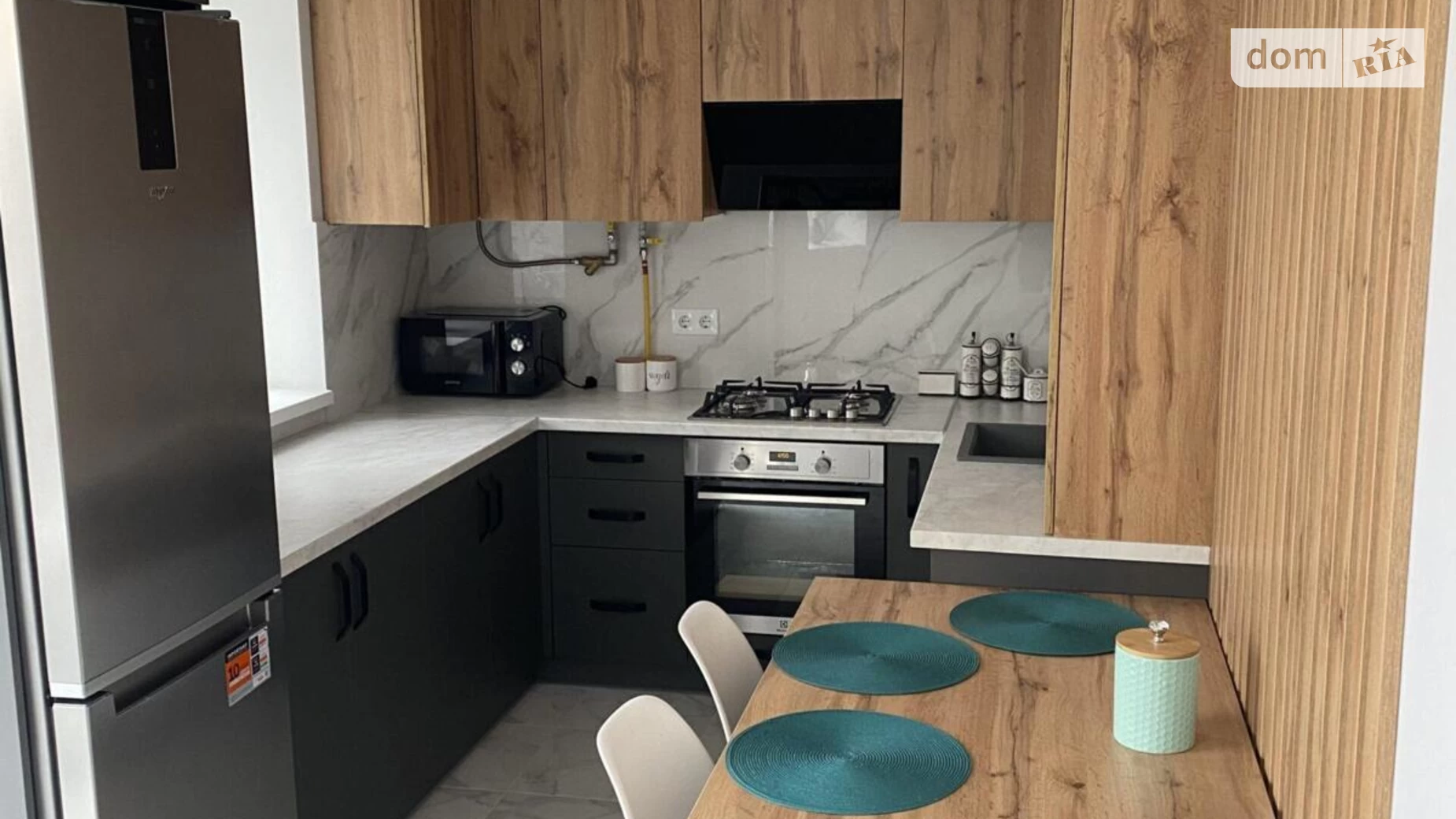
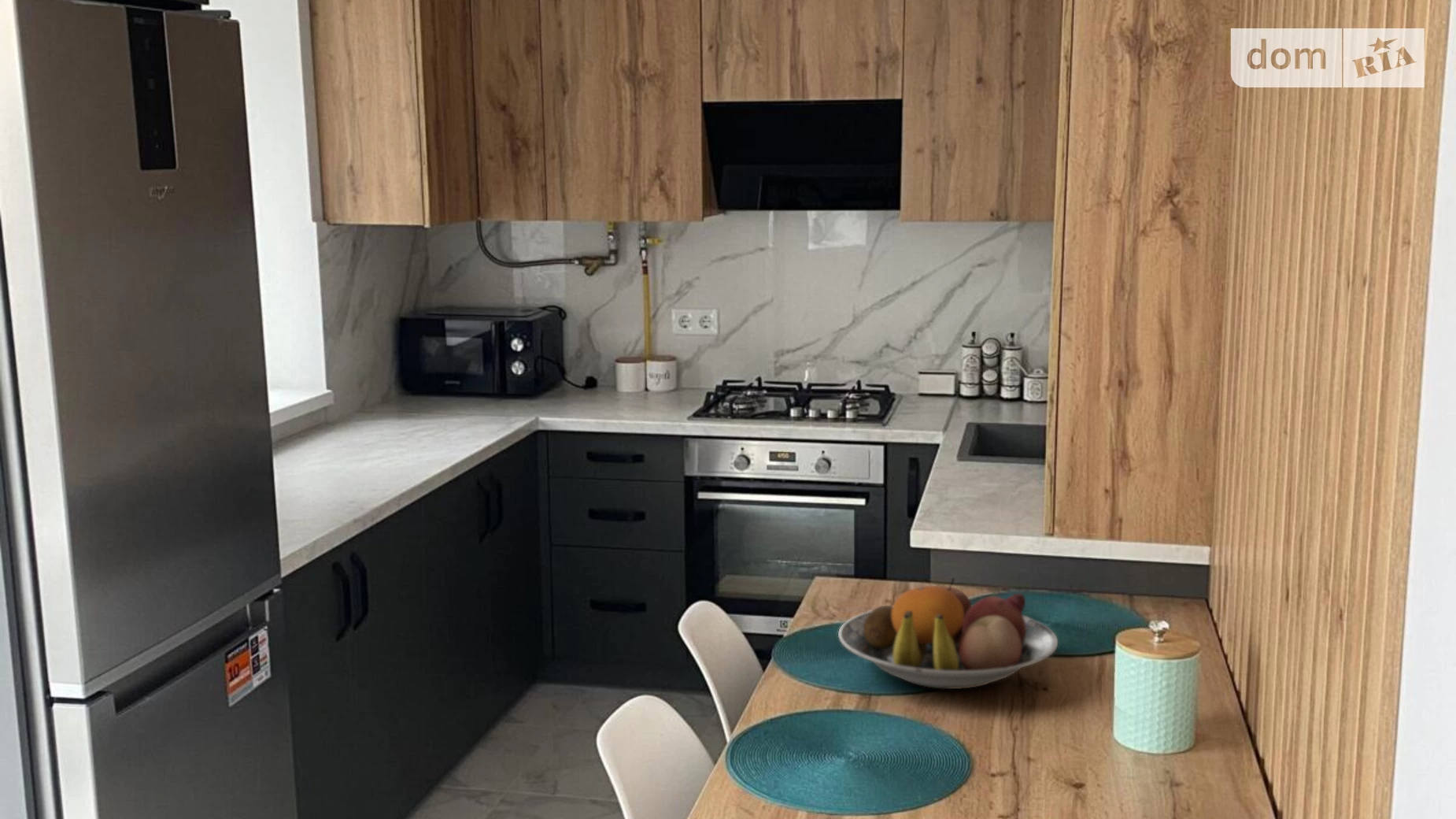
+ fruit bowl [837,576,1059,690]
